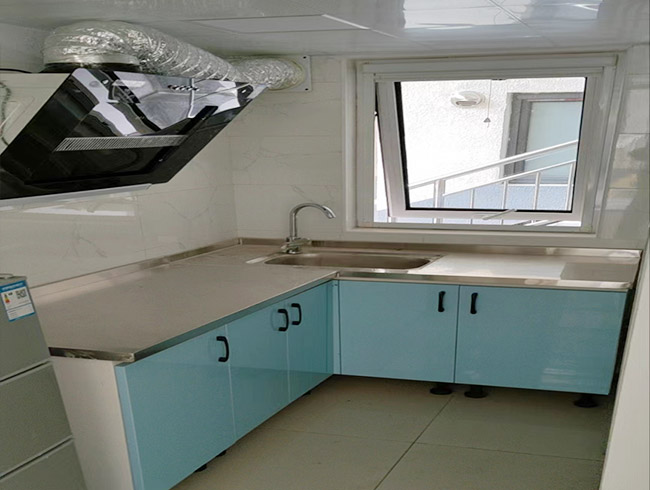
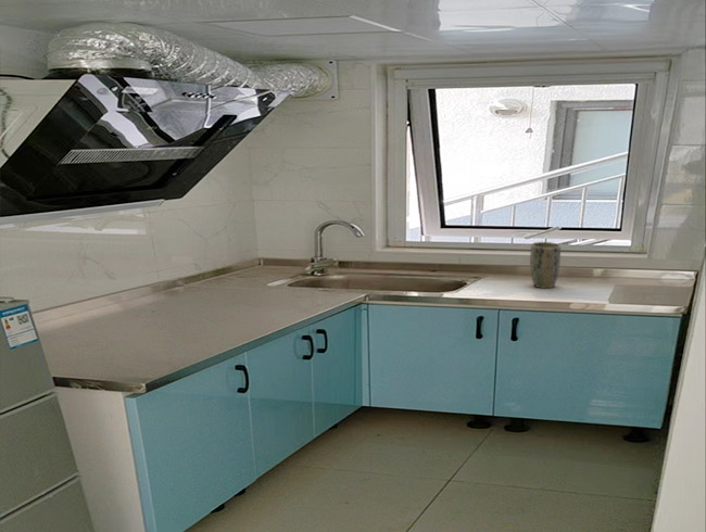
+ plant pot [529,241,562,289]
